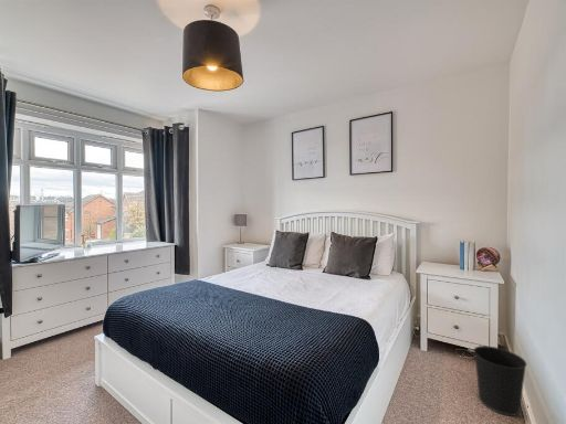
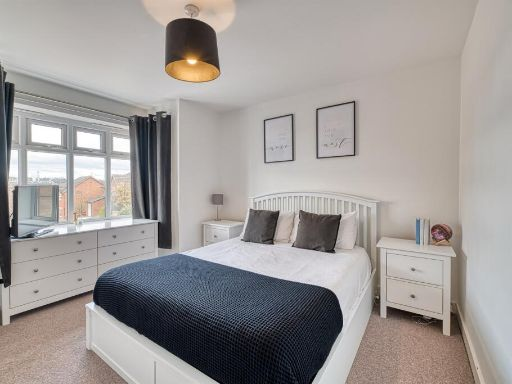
- wastebasket [472,344,528,417]
